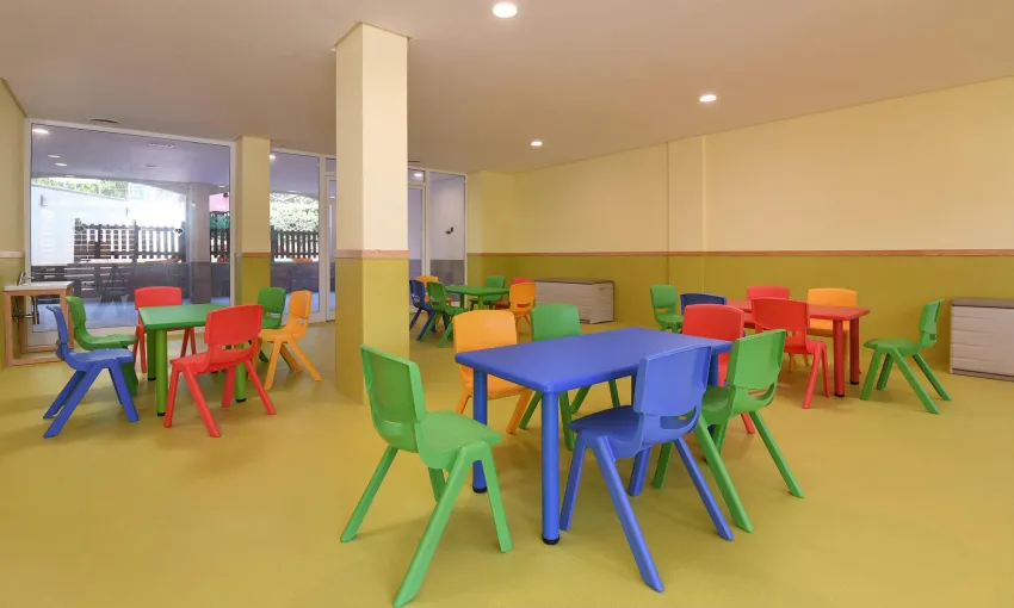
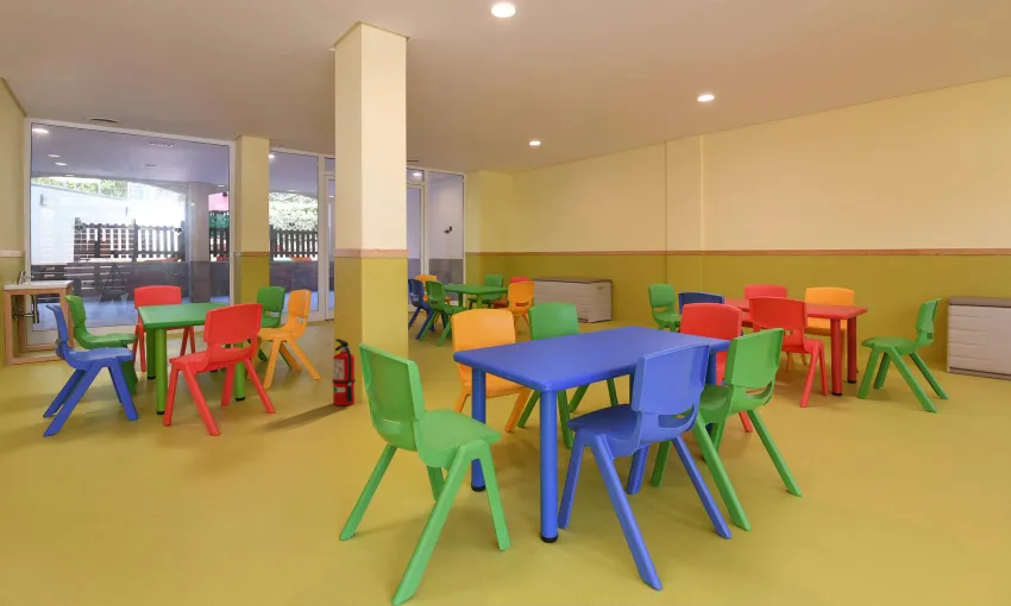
+ fire extinguisher [325,337,357,406]
